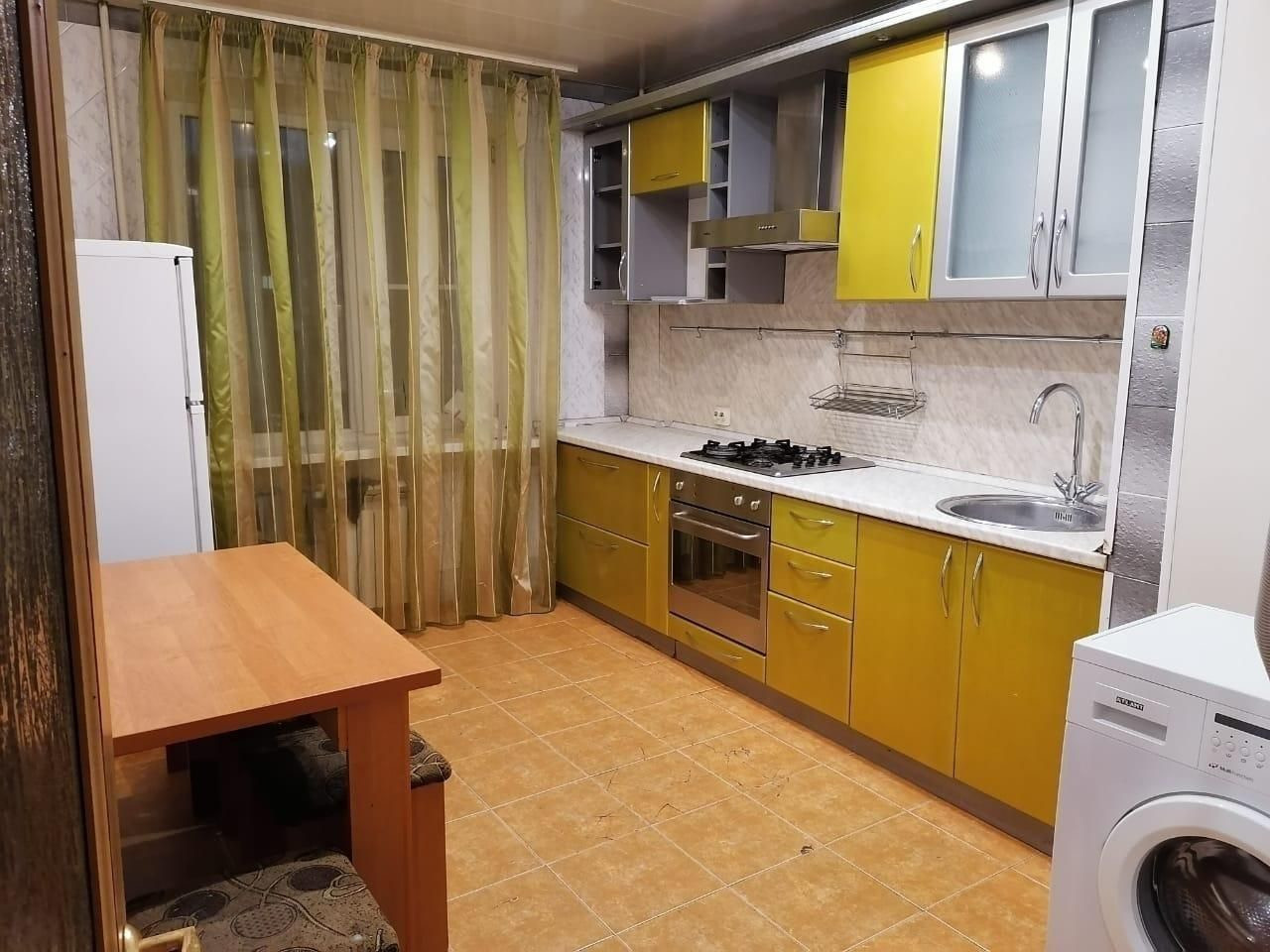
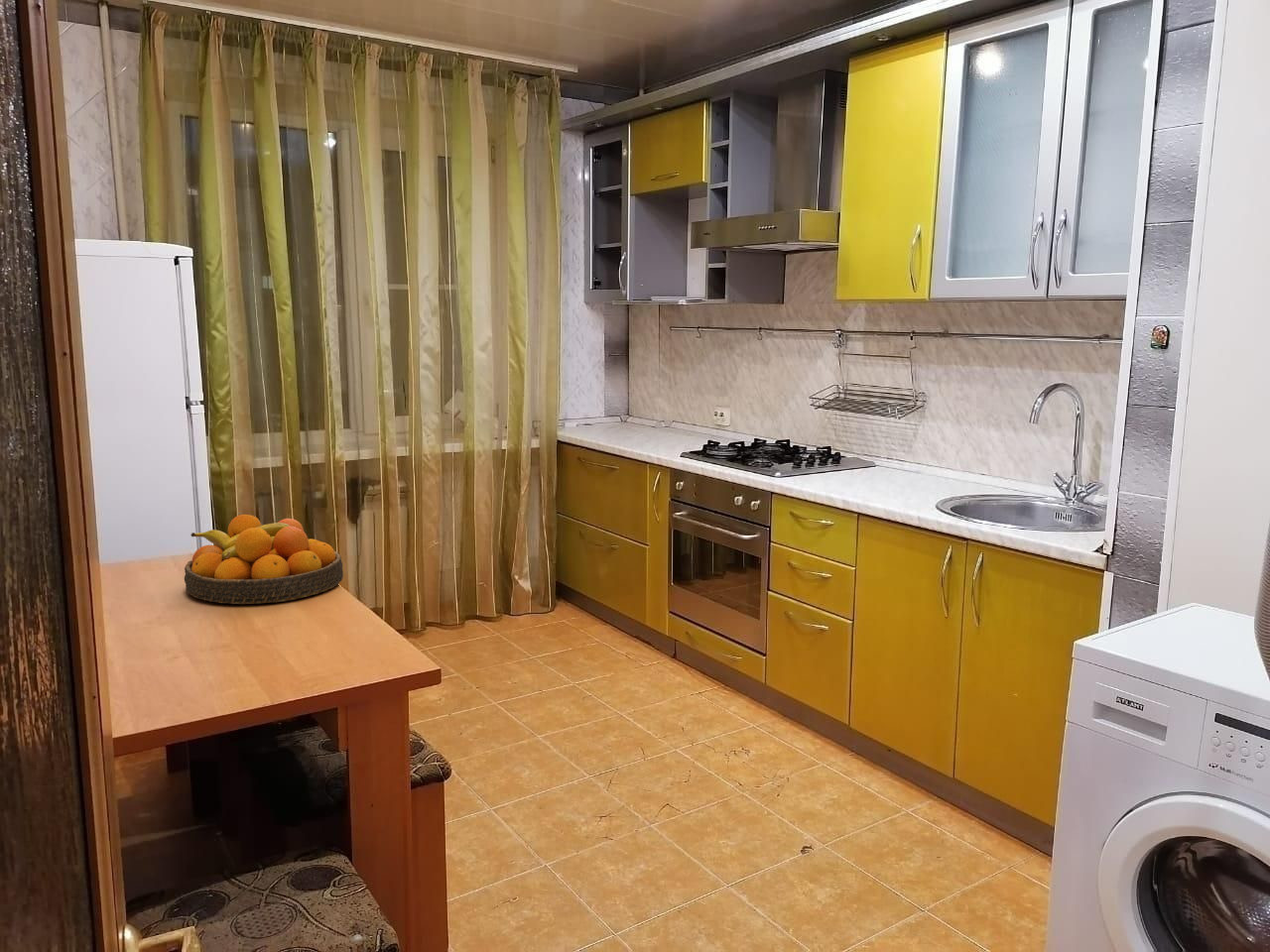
+ fruit bowl [184,514,344,605]
